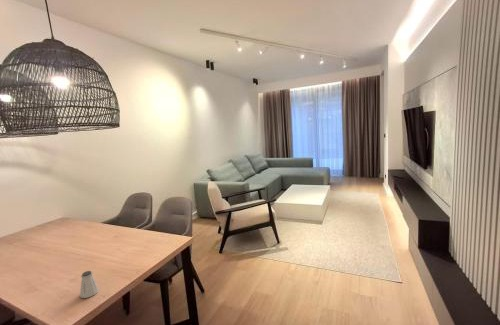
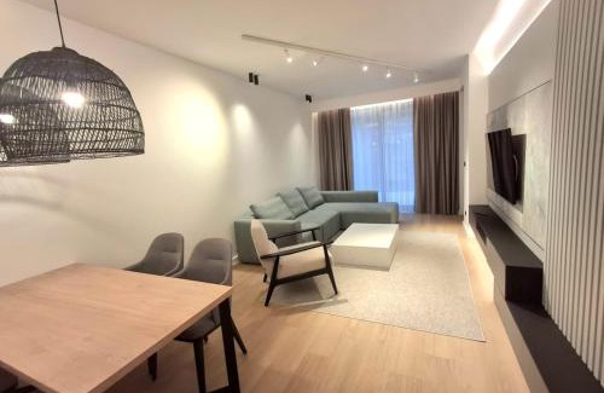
- saltshaker [79,270,99,299]
